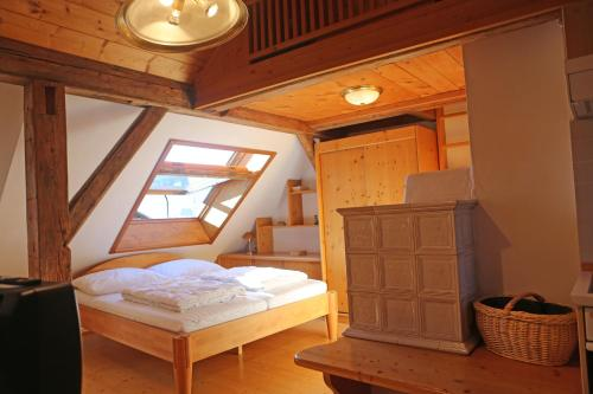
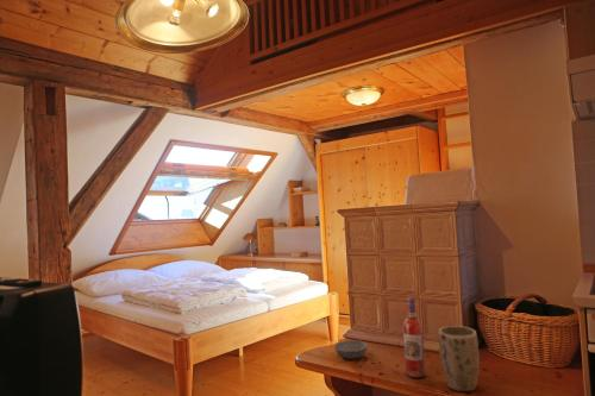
+ bowl [333,339,369,360]
+ plant pot [438,325,481,392]
+ wine bottle [402,296,427,378]
